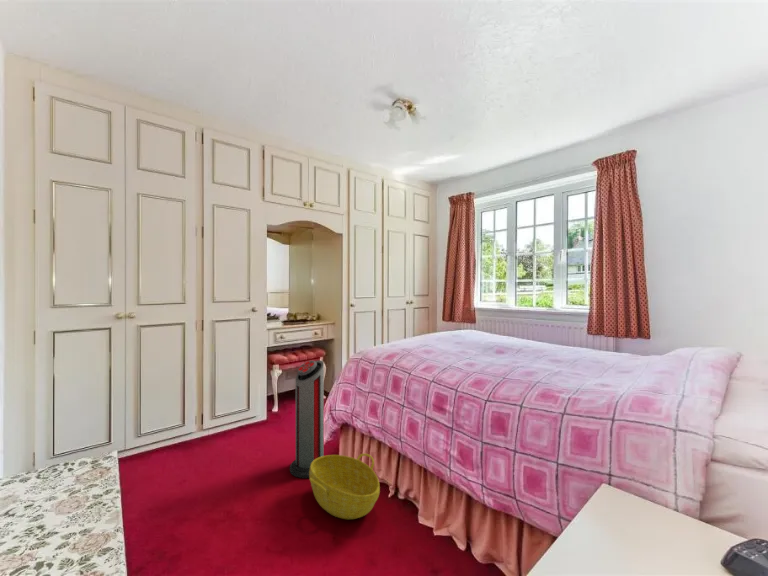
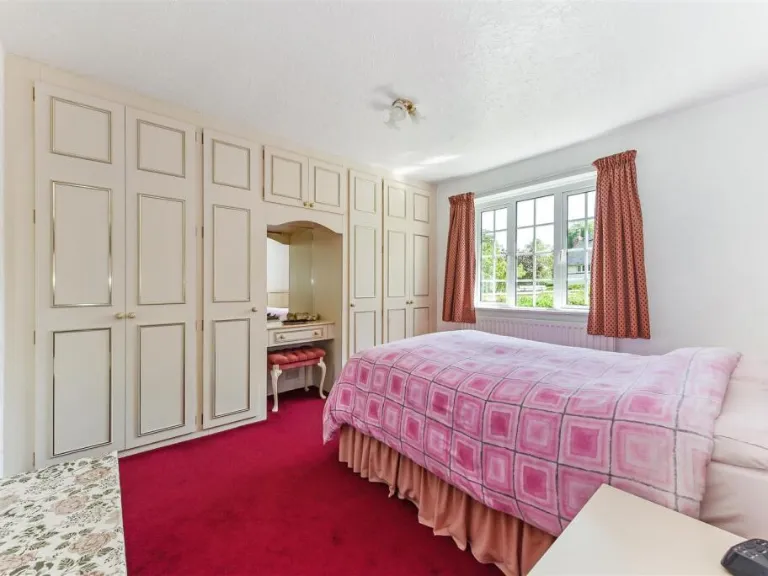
- air purifier [289,360,325,479]
- basket [309,453,381,520]
